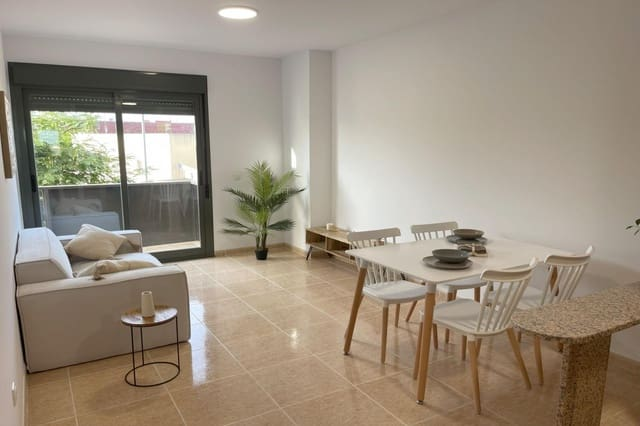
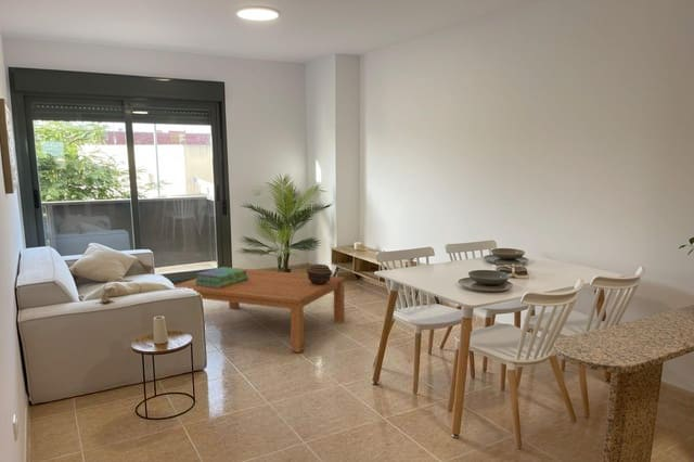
+ coffee table [172,267,346,354]
+ stack of books [195,266,248,288]
+ decorative container [306,264,333,285]
